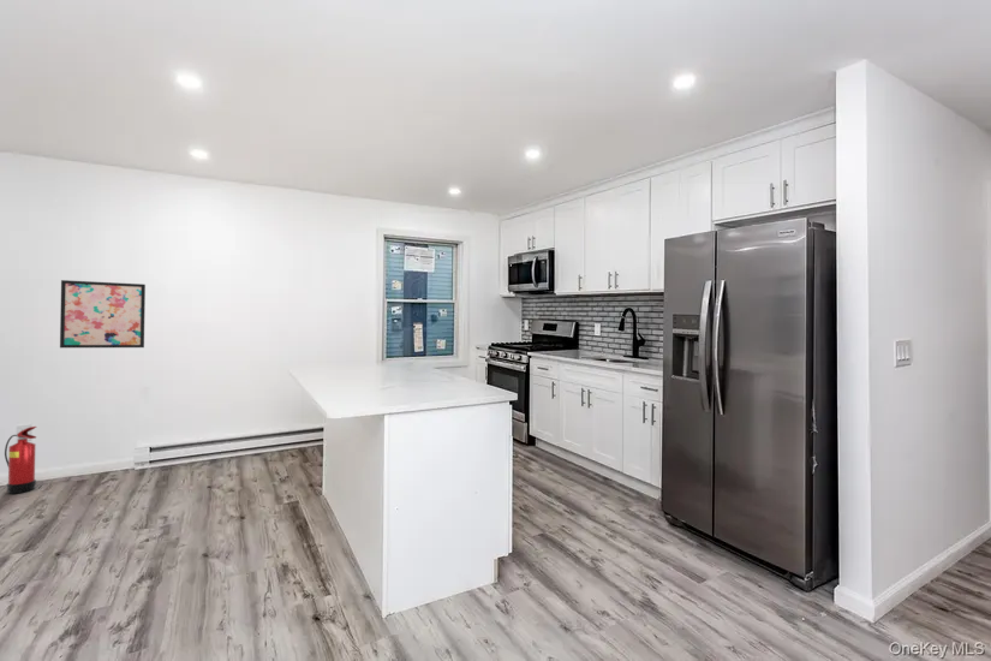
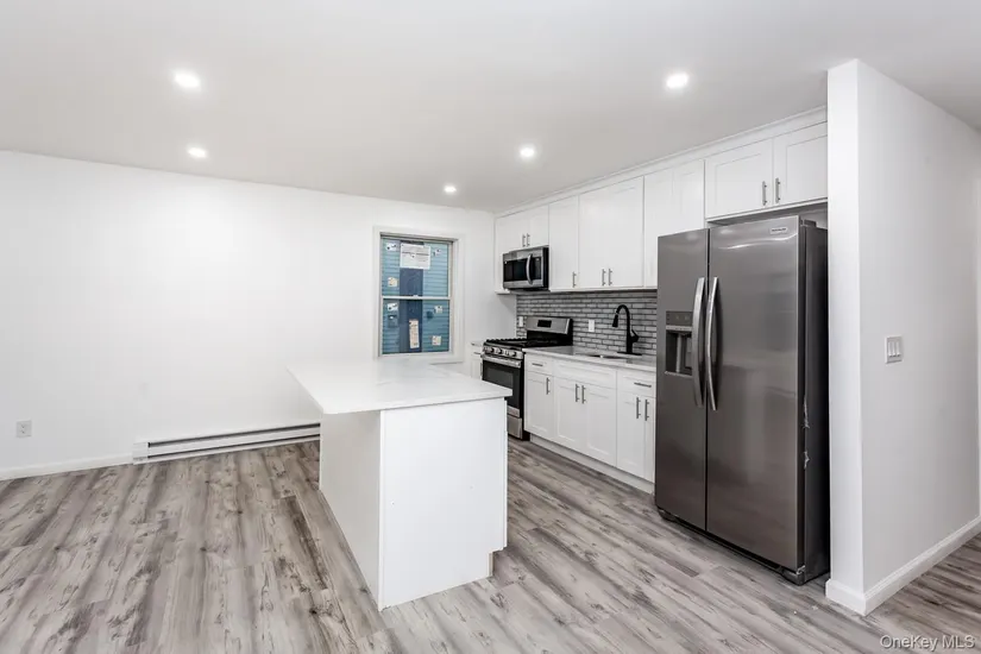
- wall art [59,279,147,349]
- fire extinguisher [4,425,37,495]
